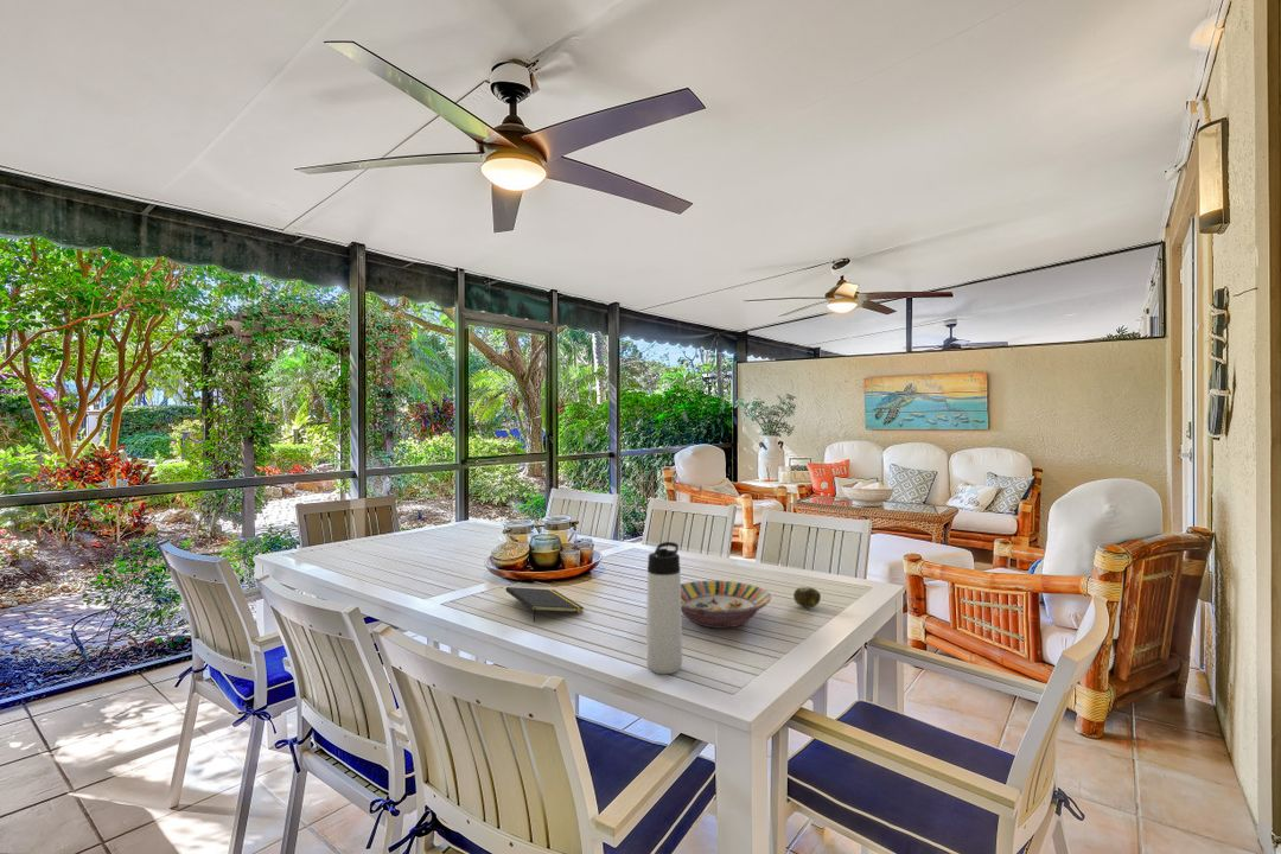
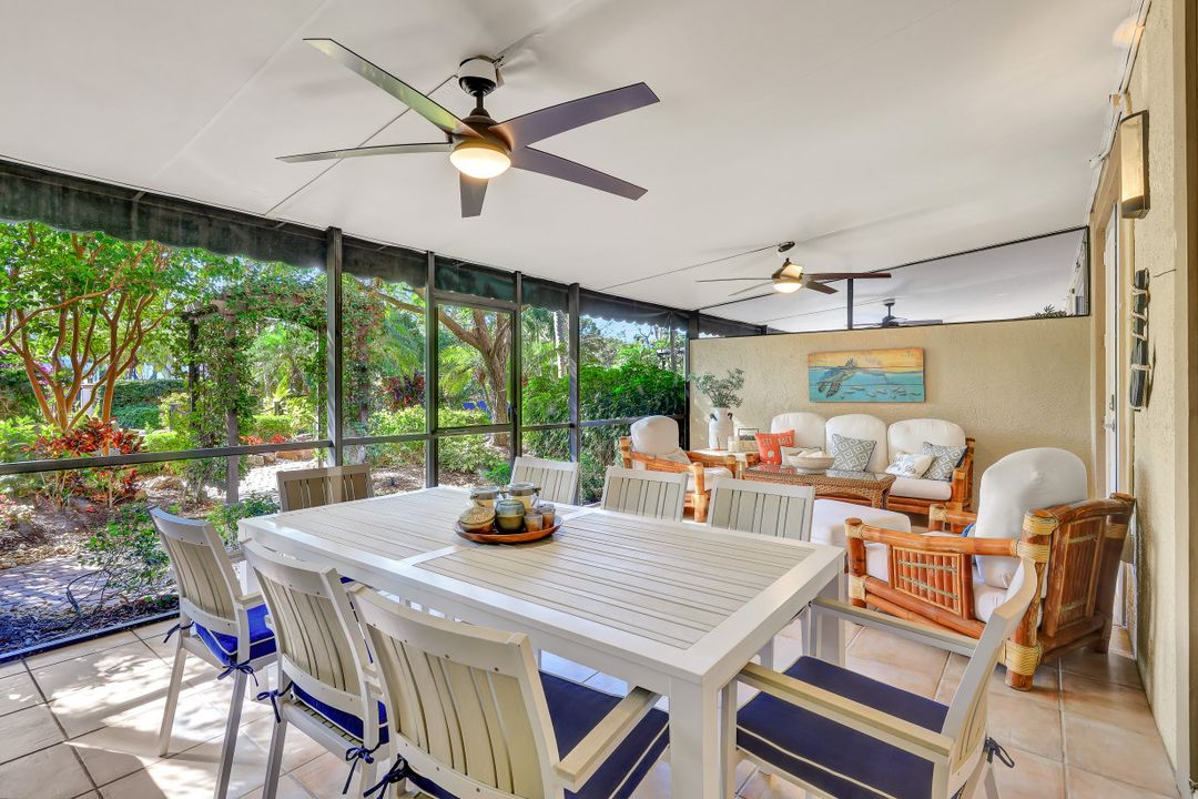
- fruit [792,586,822,608]
- notepad [505,586,585,624]
- serving bowl [681,580,772,630]
- thermos bottle [645,541,683,675]
